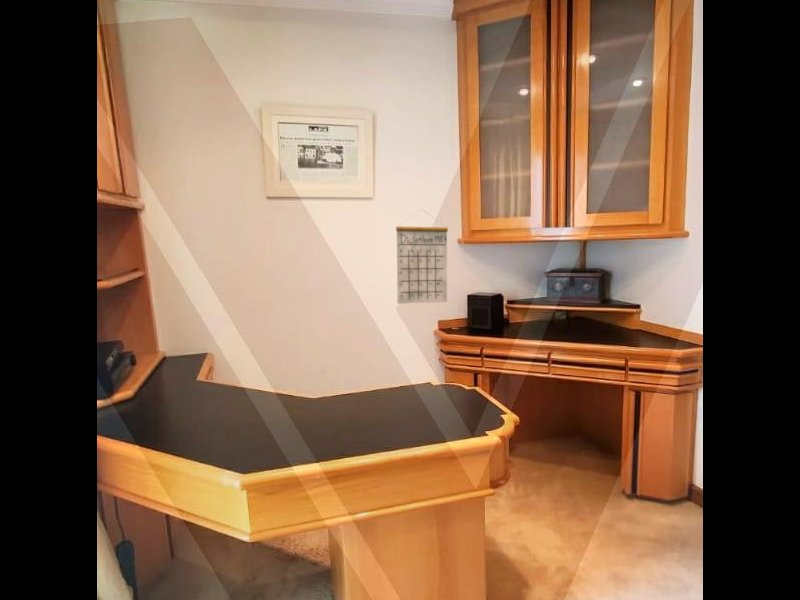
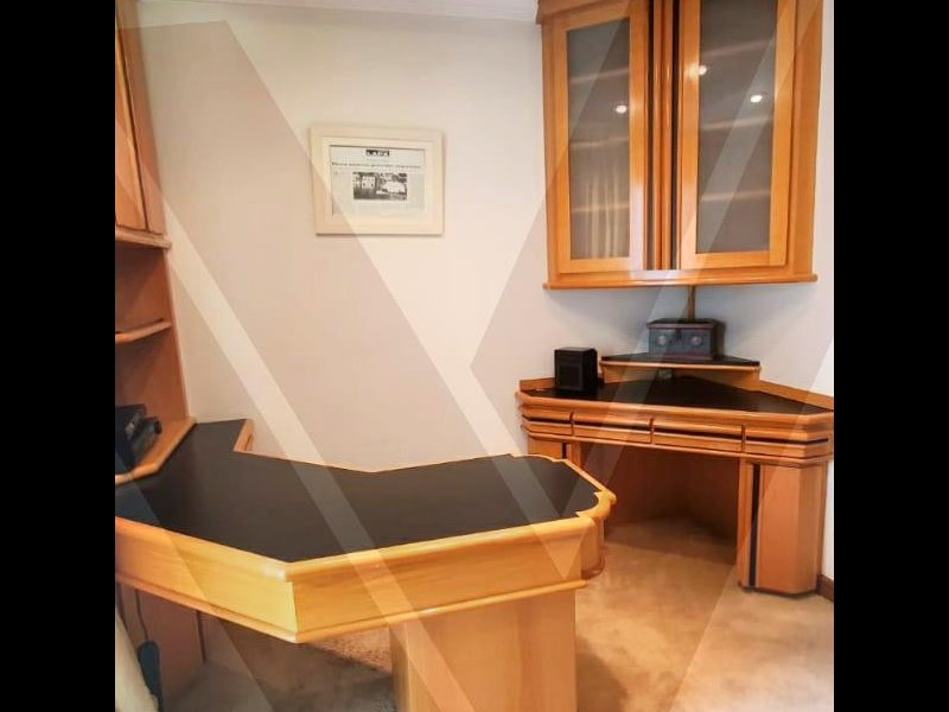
- calendar [395,209,449,304]
